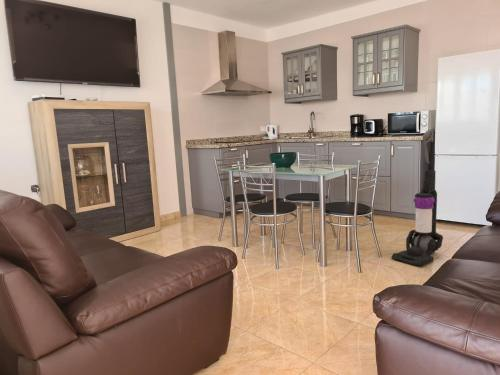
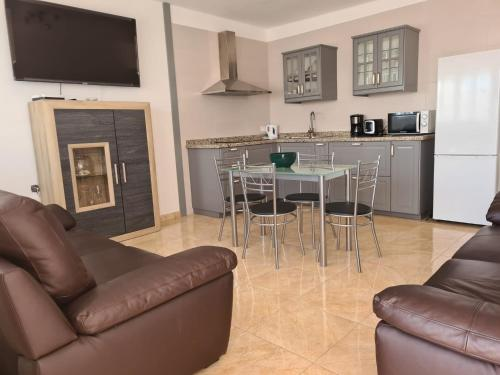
- vacuum cleaner [391,128,444,267]
